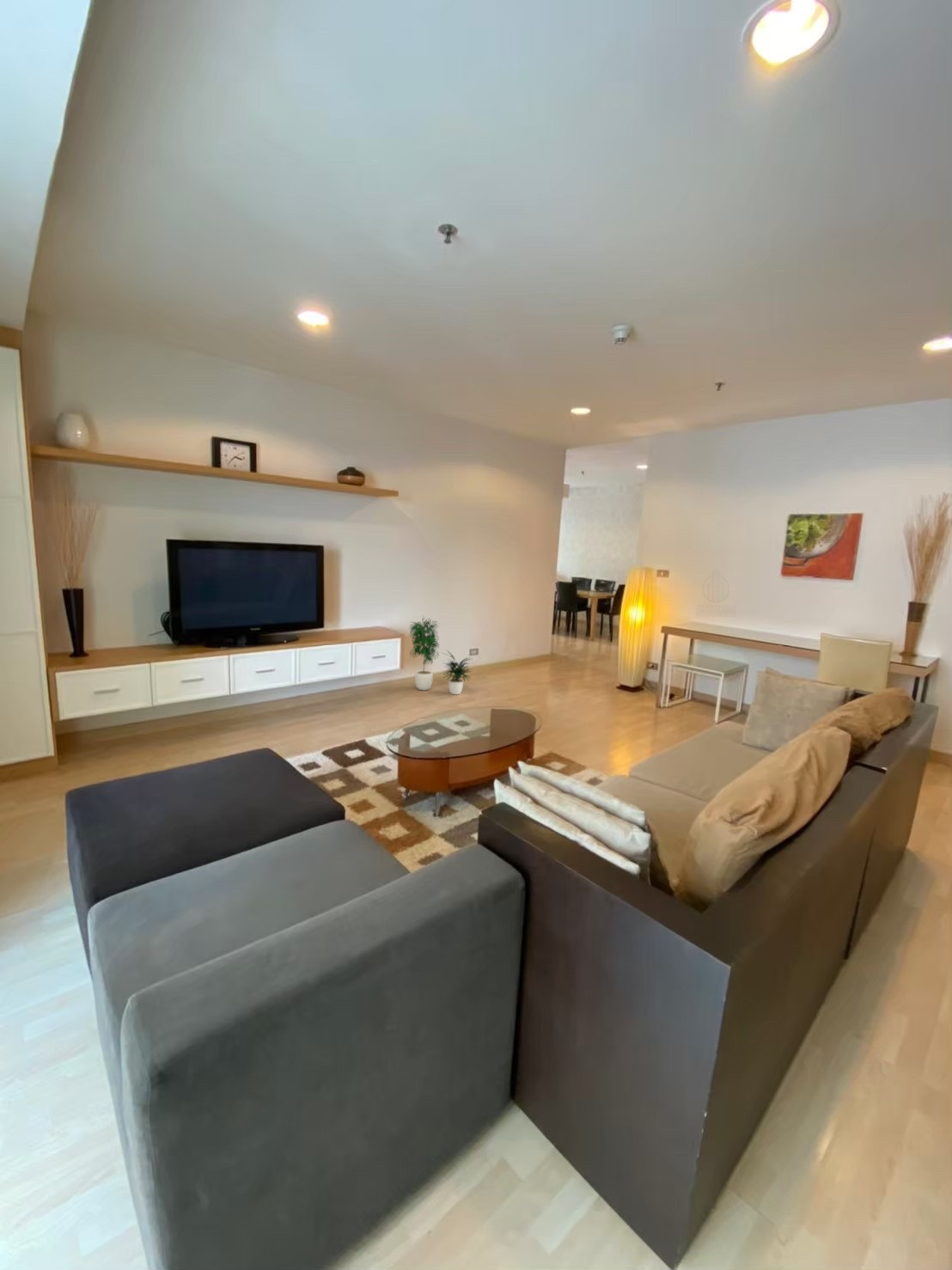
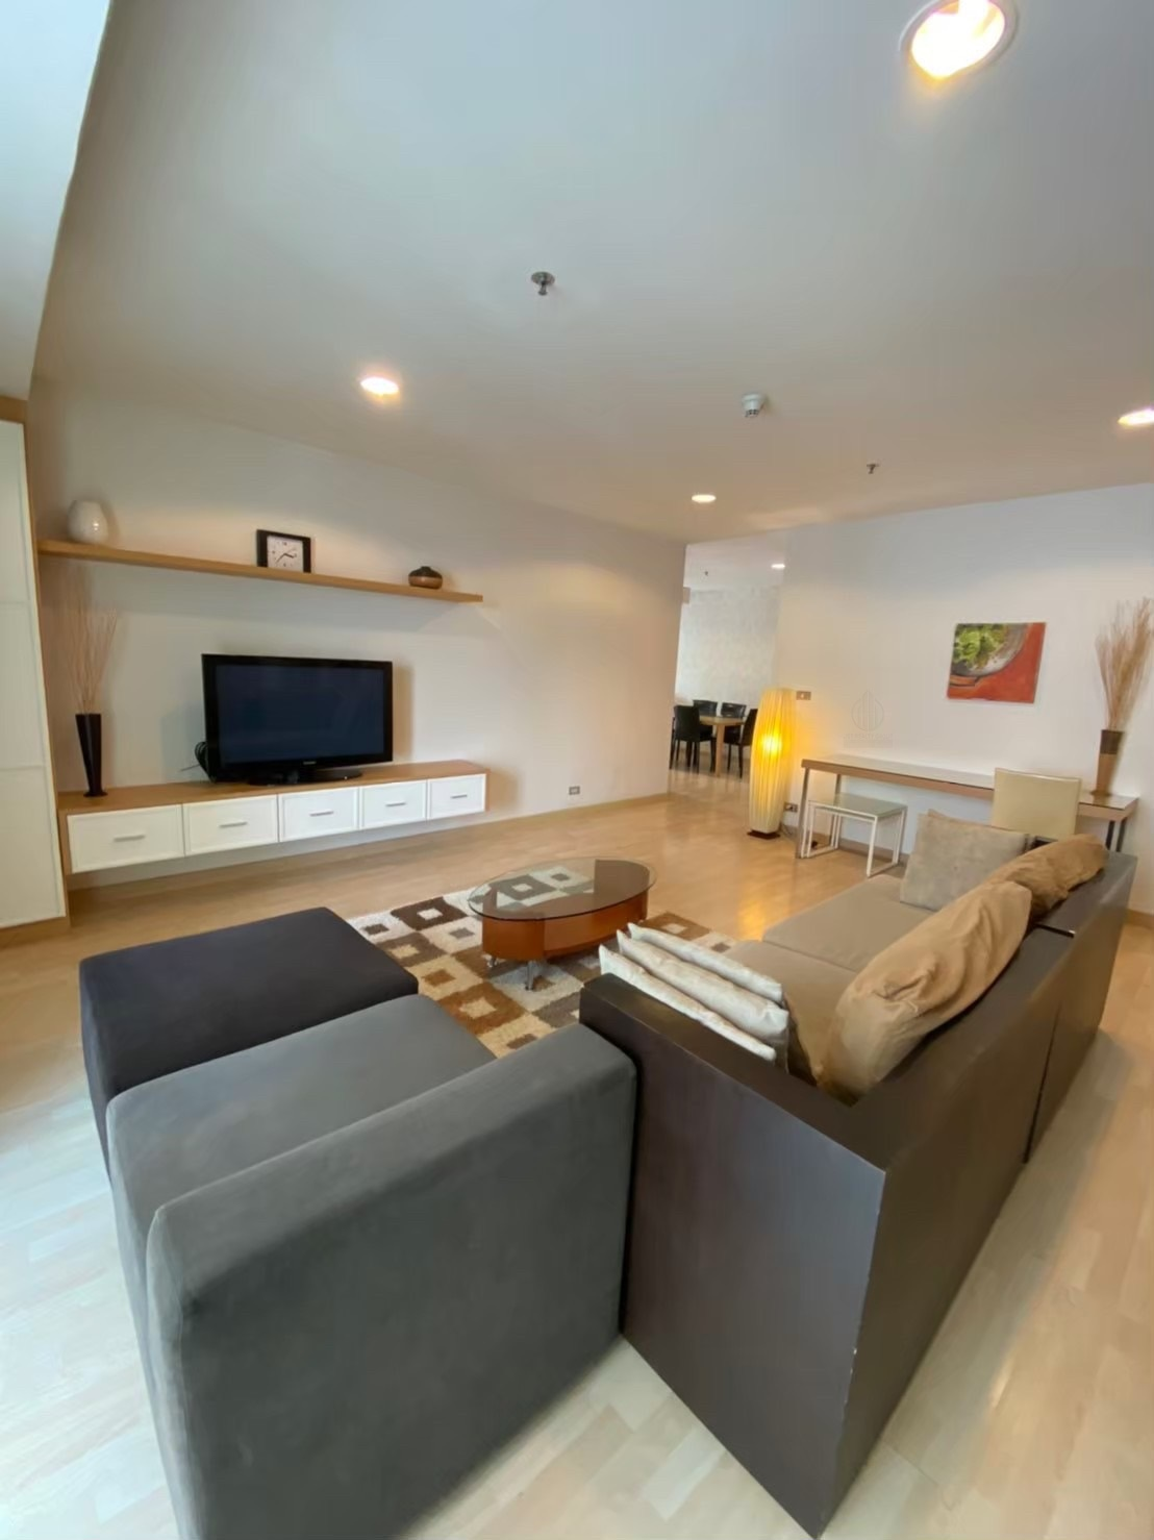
- potted plant [408,615,474,695]
